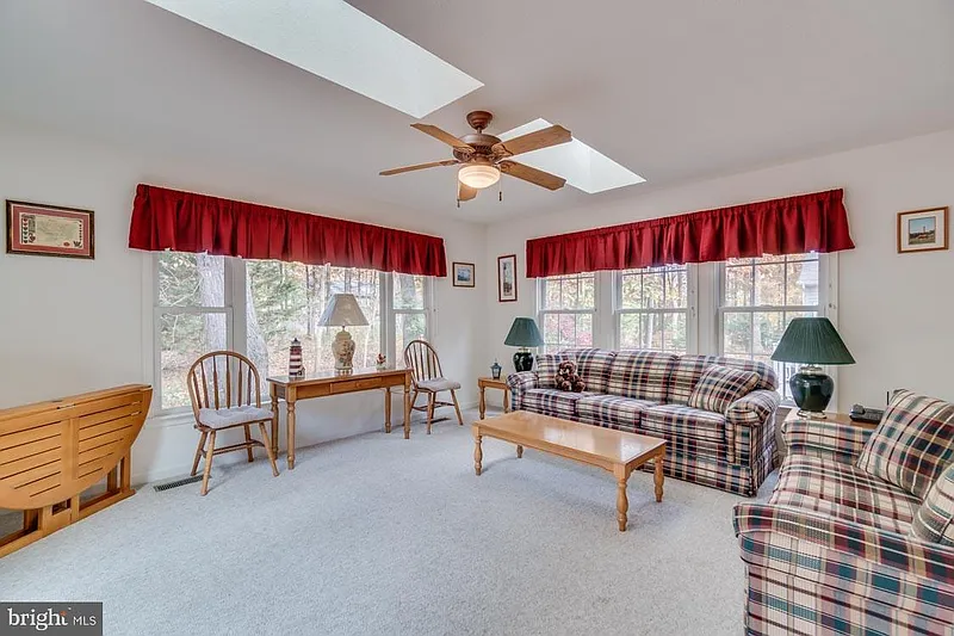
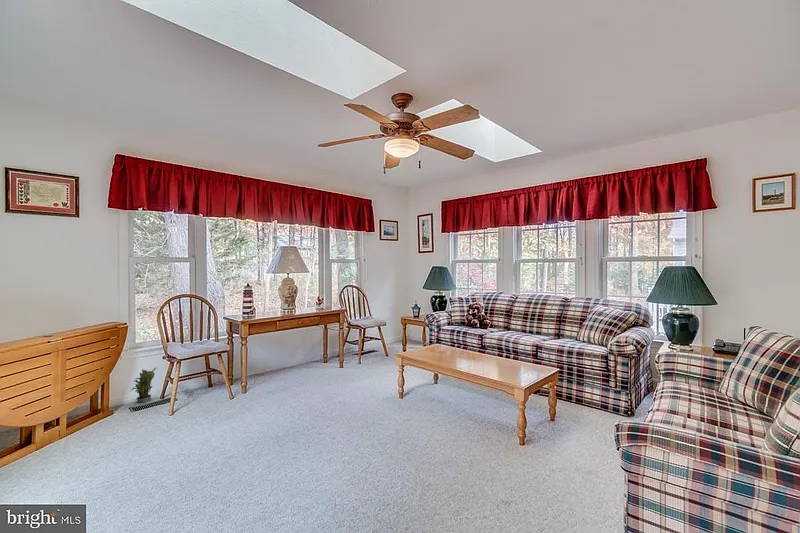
+ potted plant [131,367,157,404]
